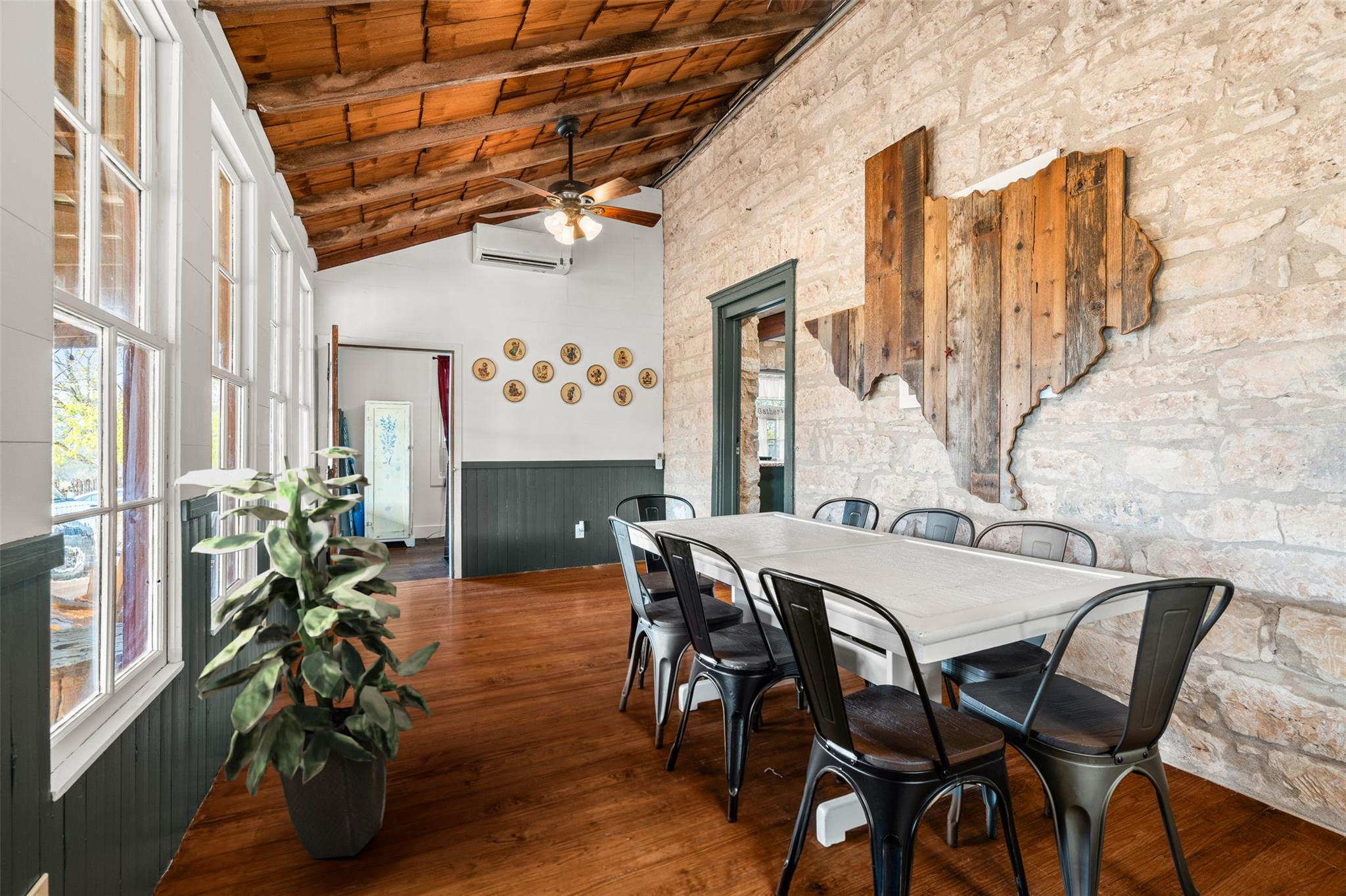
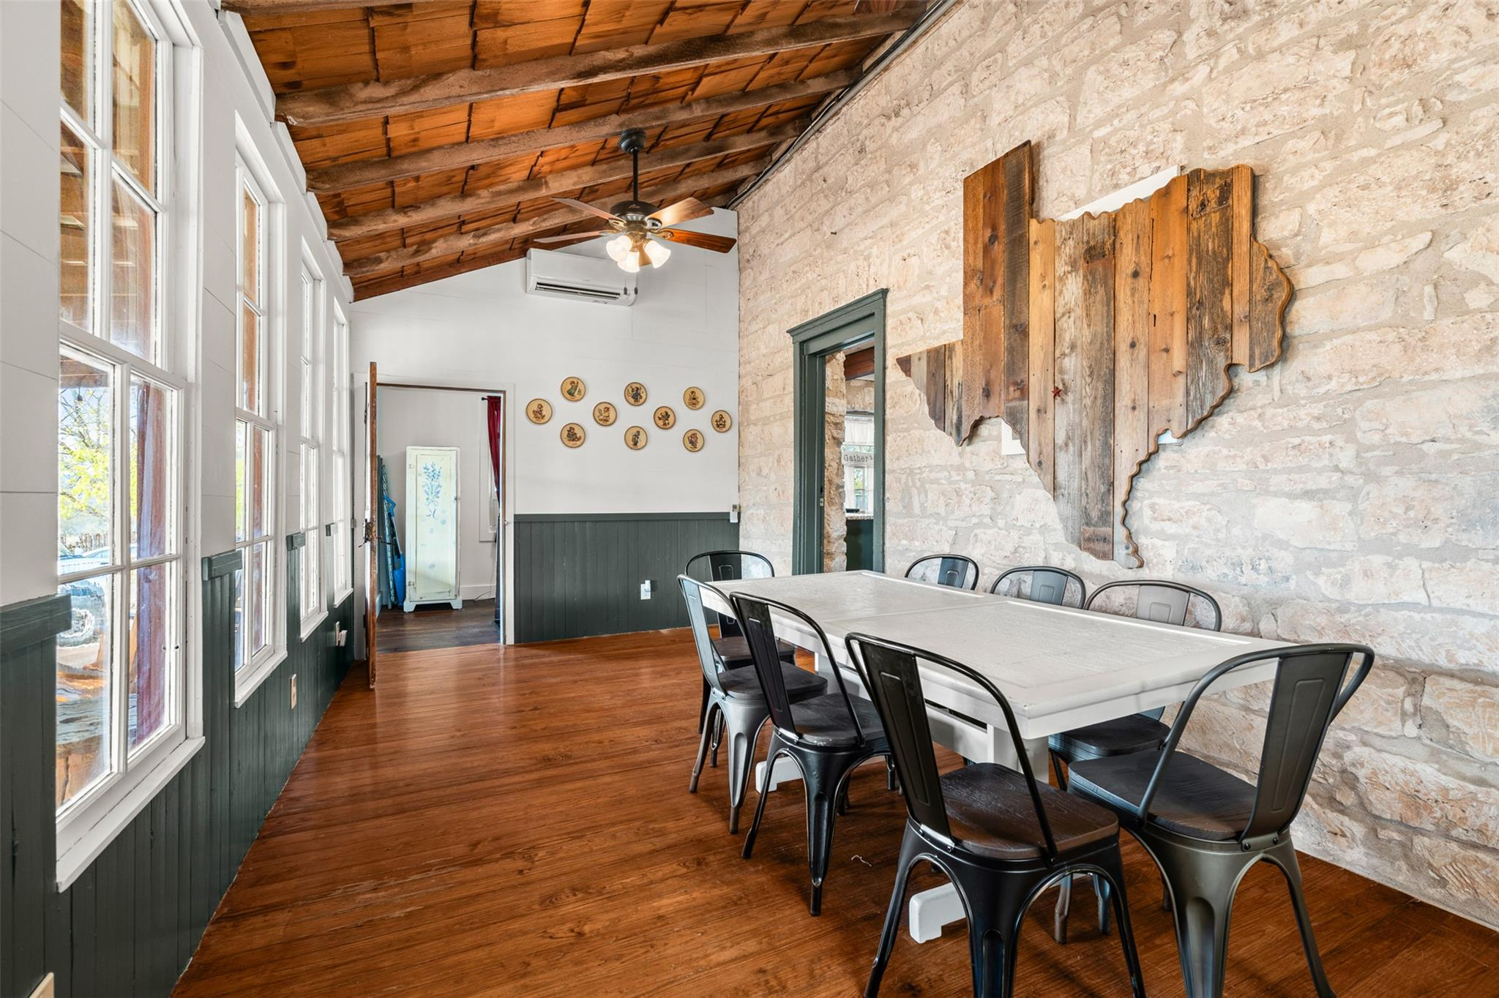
- indoor plant [174,446,441,860]
